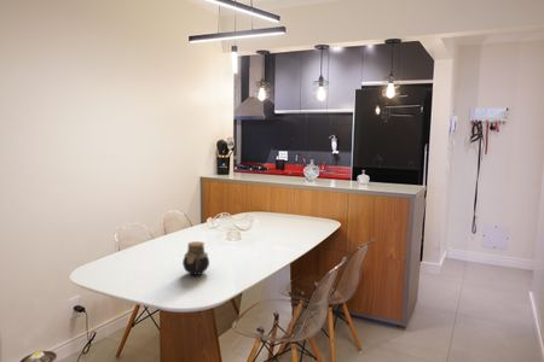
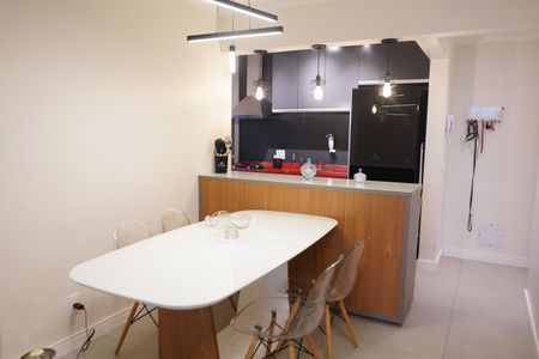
- jar [181,240,210,276]
